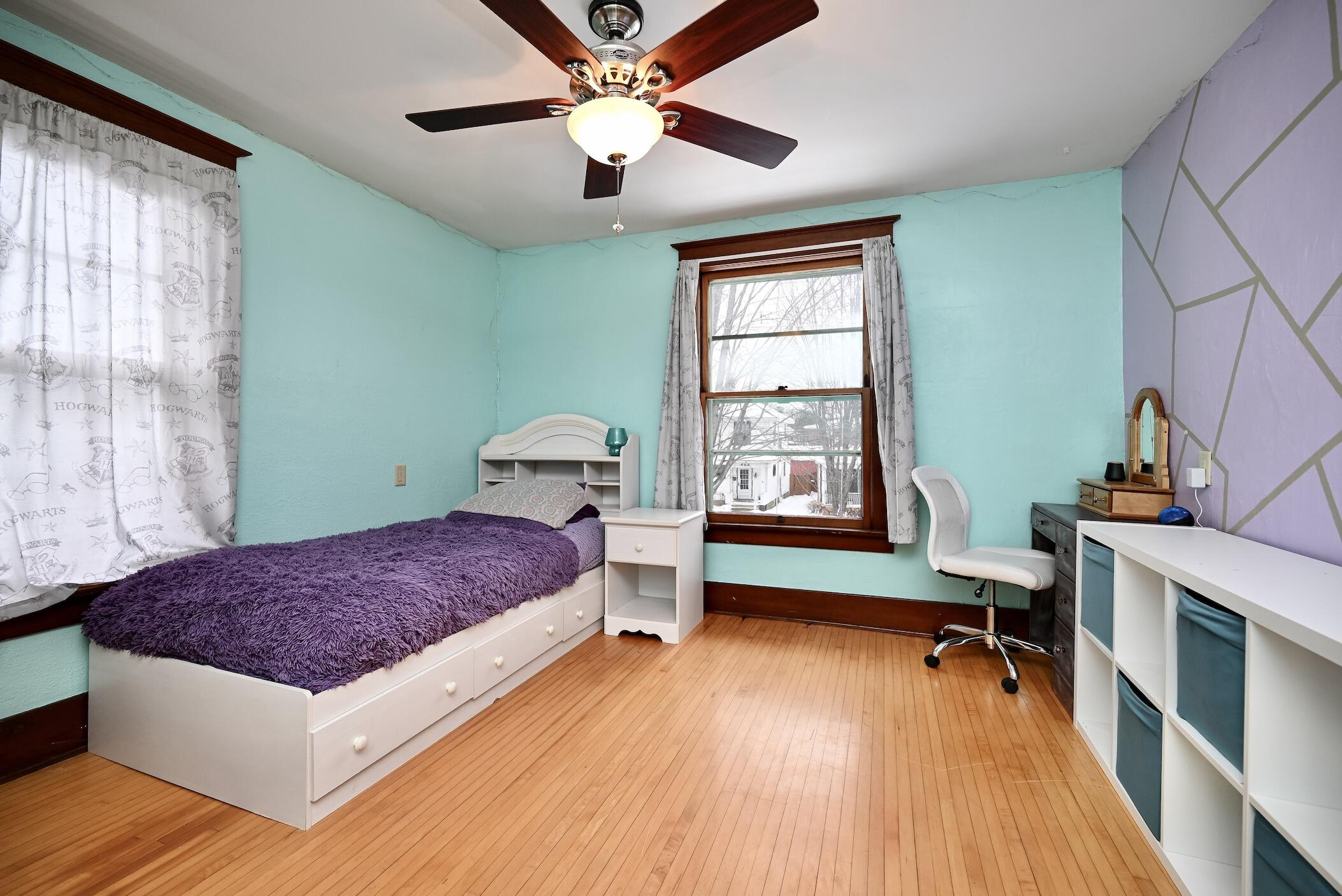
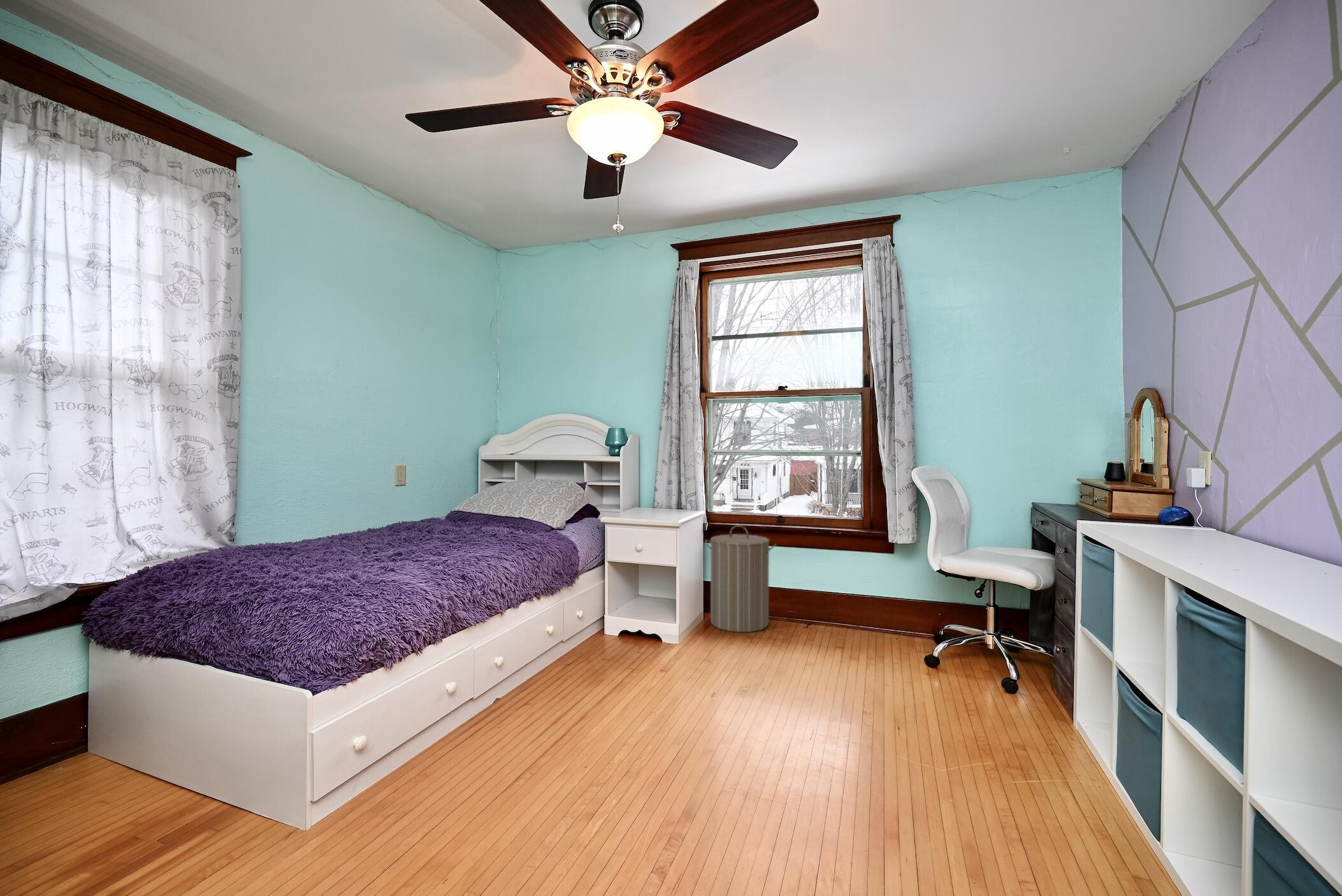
+ laundry hamper [704,524,777,633]
